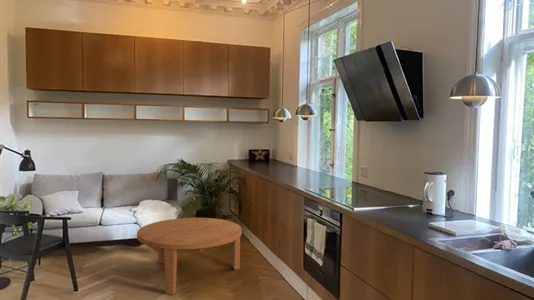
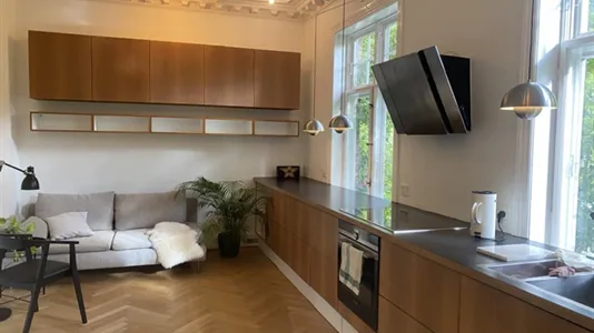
- coffee table [136,217,243,295]
